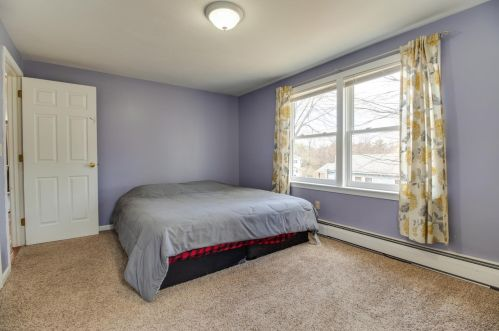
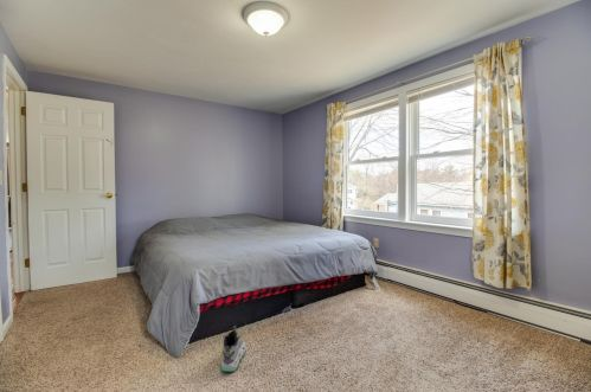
+ sneaker [220,324,248,373]
